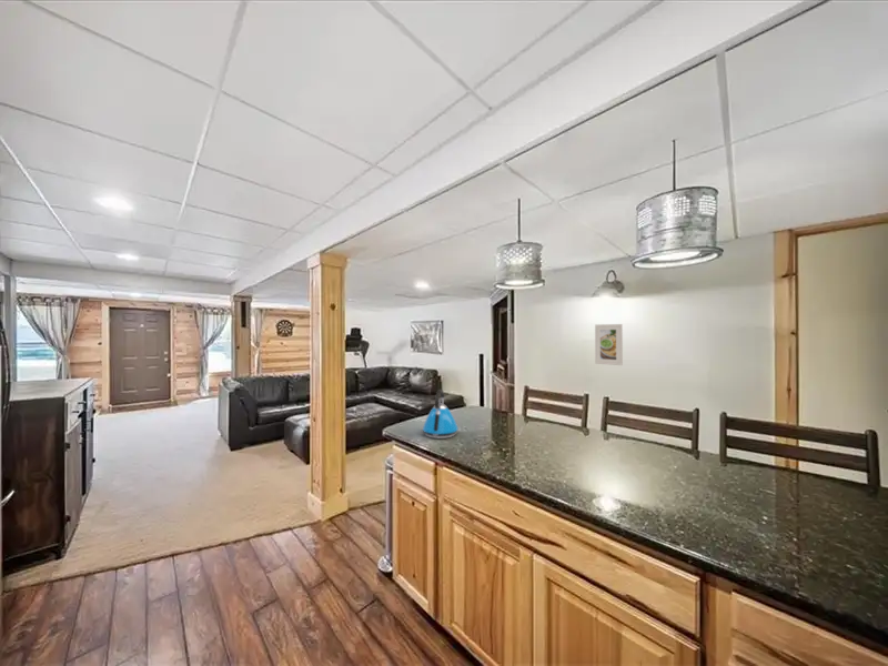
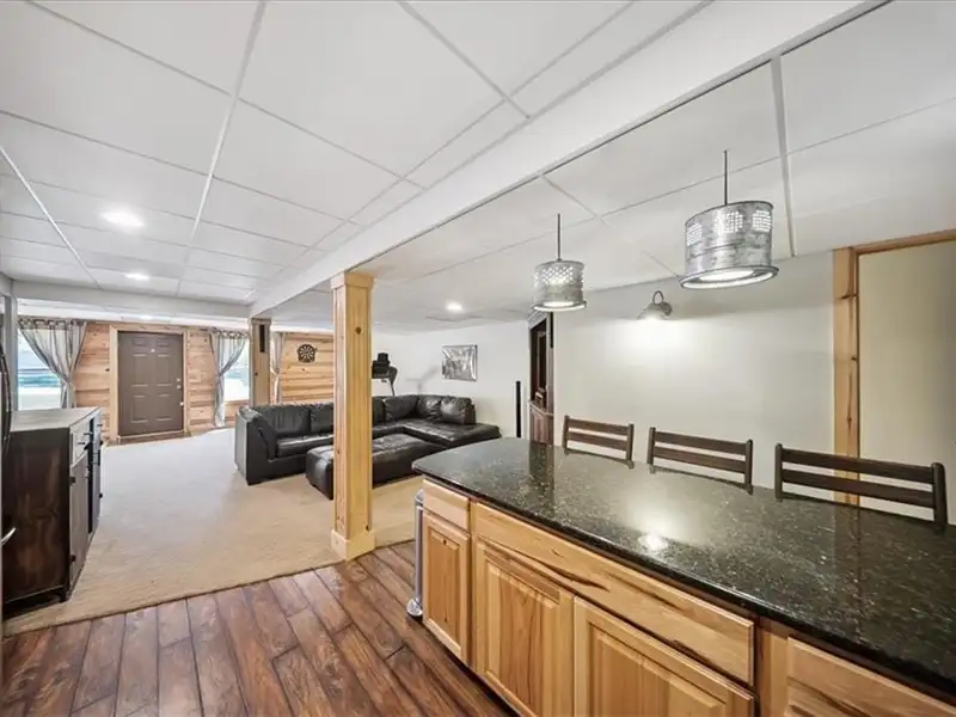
- kettle [422,389,460,440]
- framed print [594,323,624,366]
